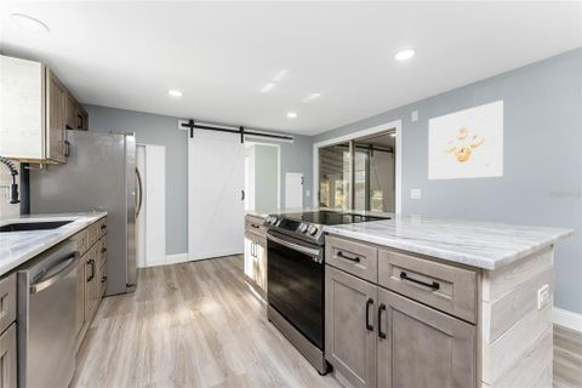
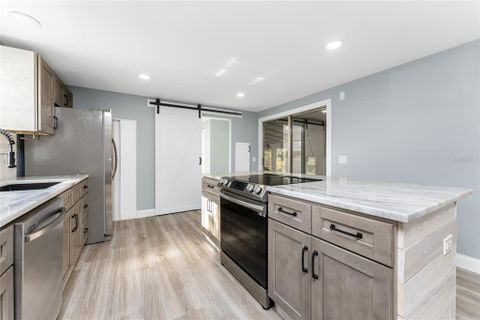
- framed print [428,99,504,181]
